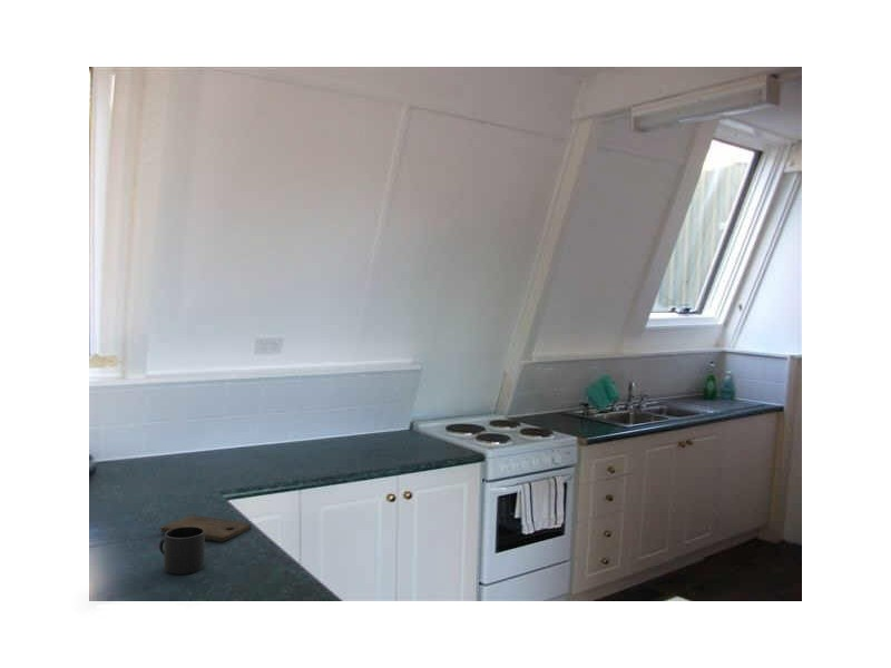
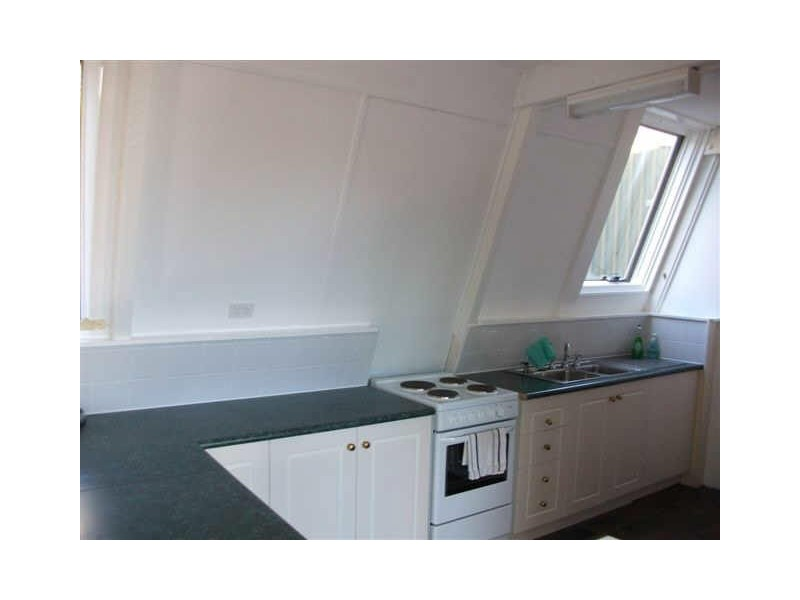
- mug [158,527,206,576]
- cutting board [160,514,252,543]
